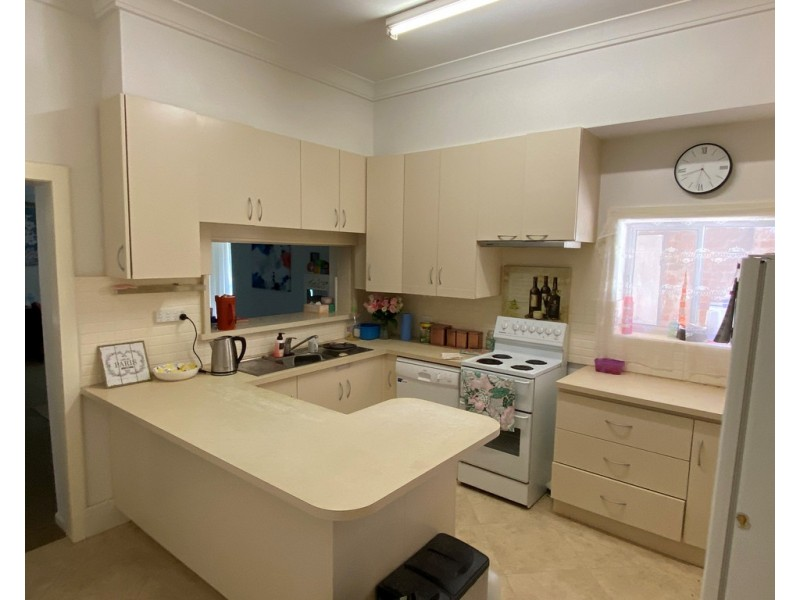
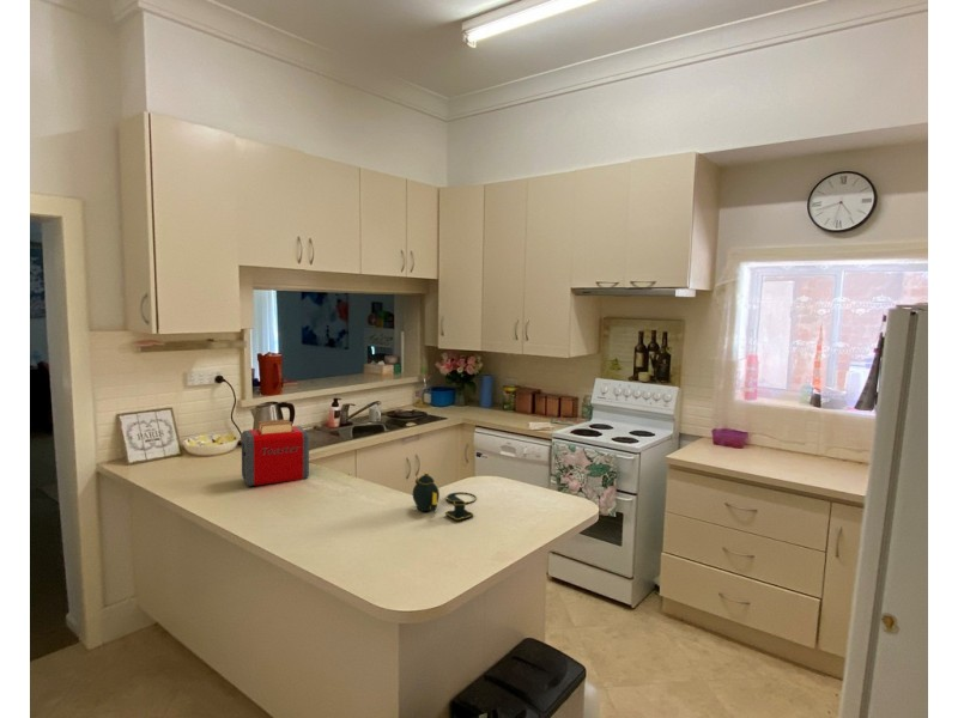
+ toaster [241,419,310,487]
+ teapot [412,471,478,522]
